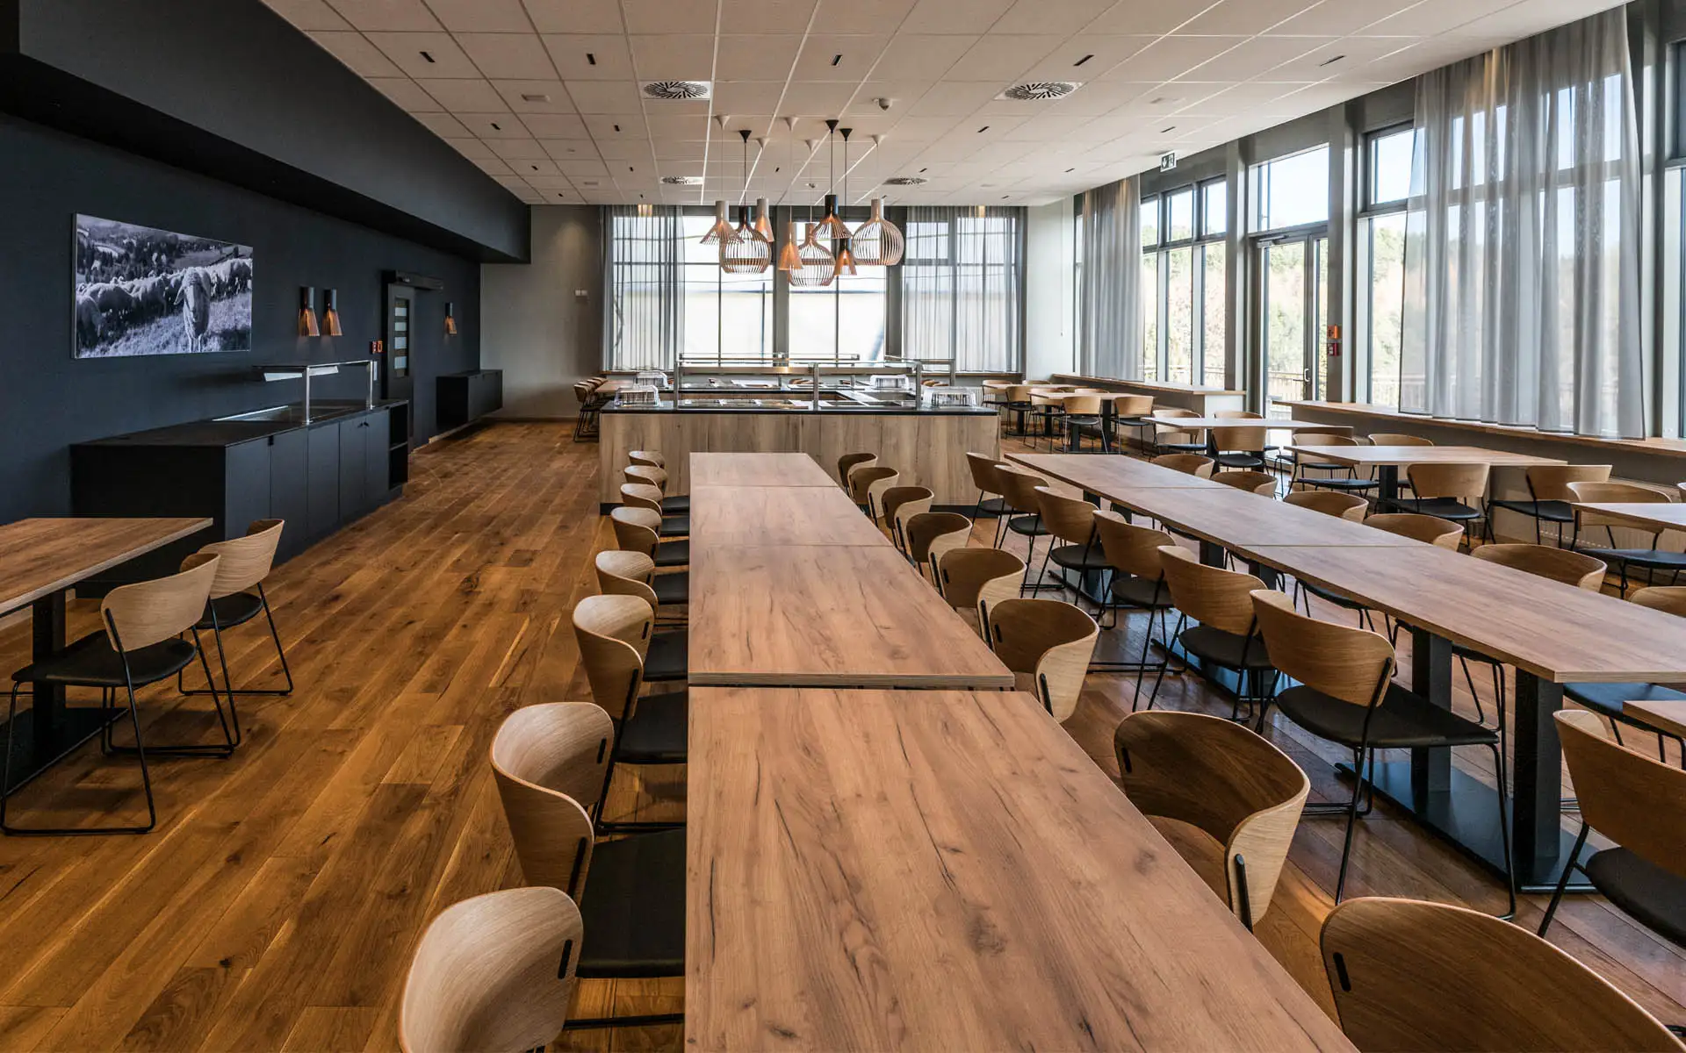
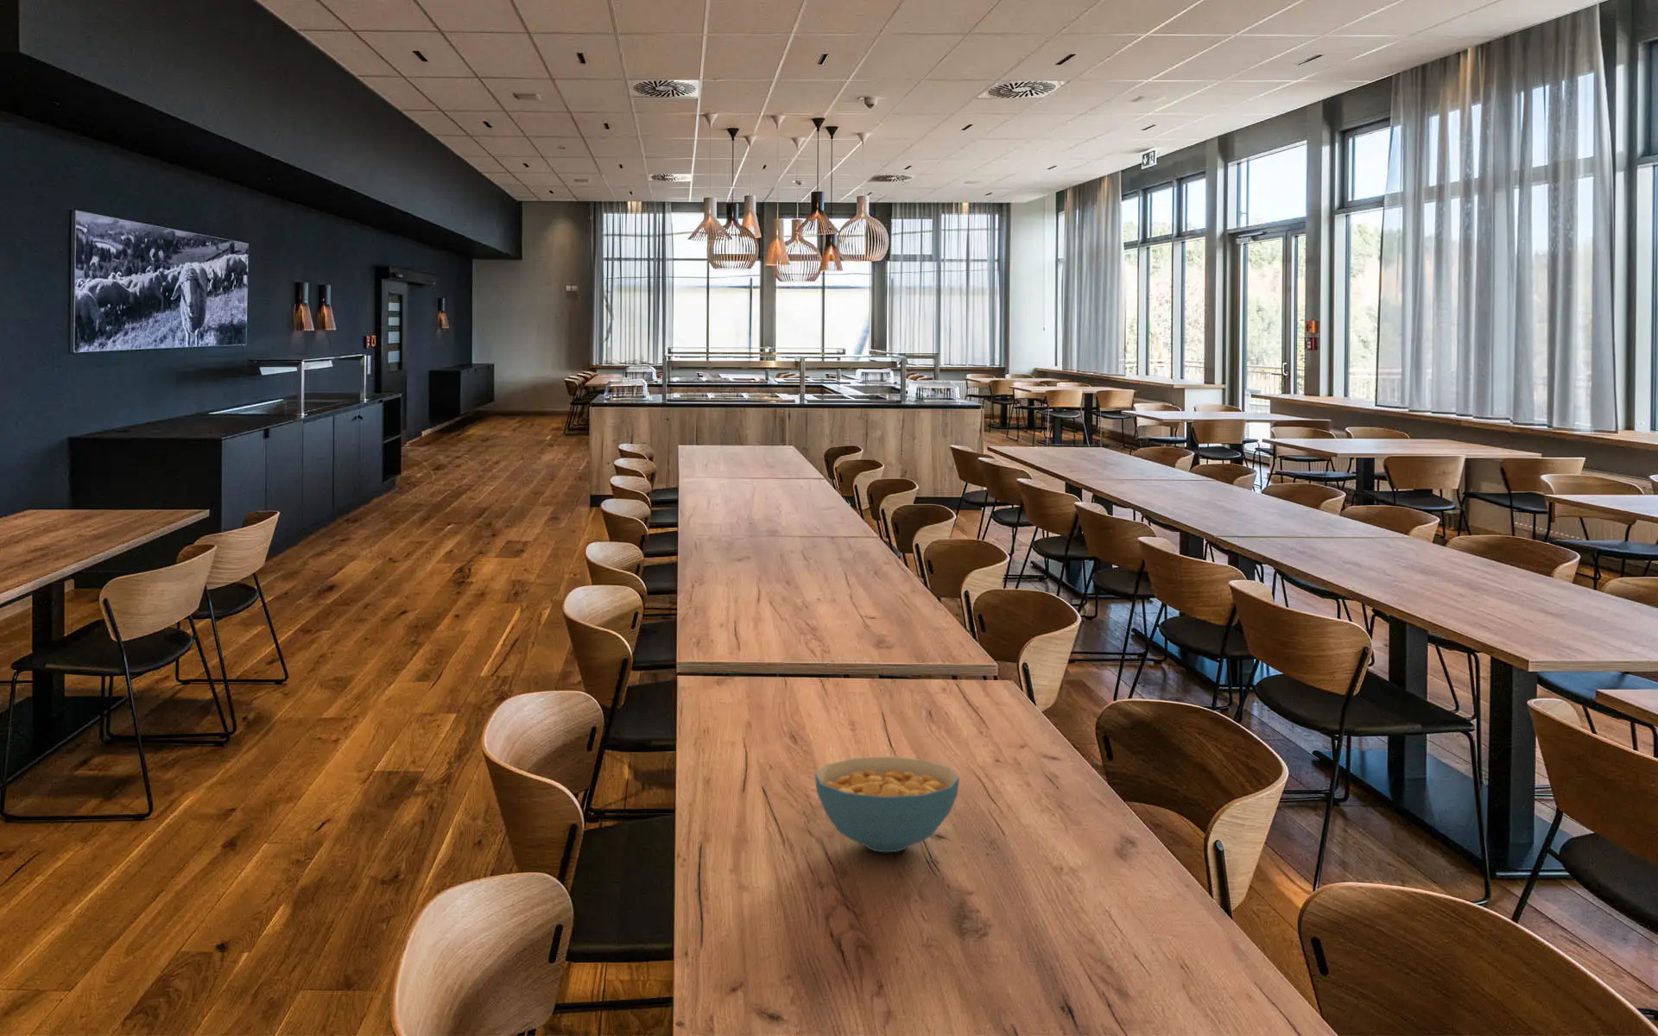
+ cereal bowl [813,756,960,853]
